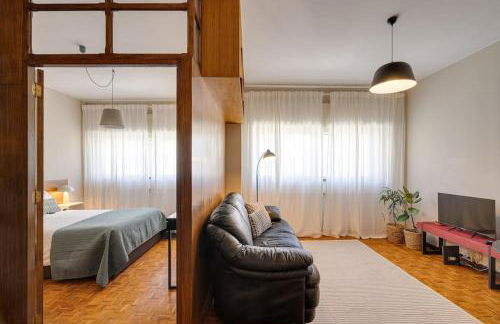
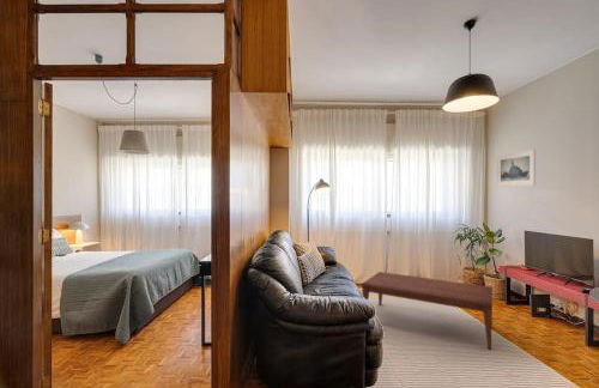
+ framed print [496,148,537,188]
+ coffee table [361,271,494,351]
